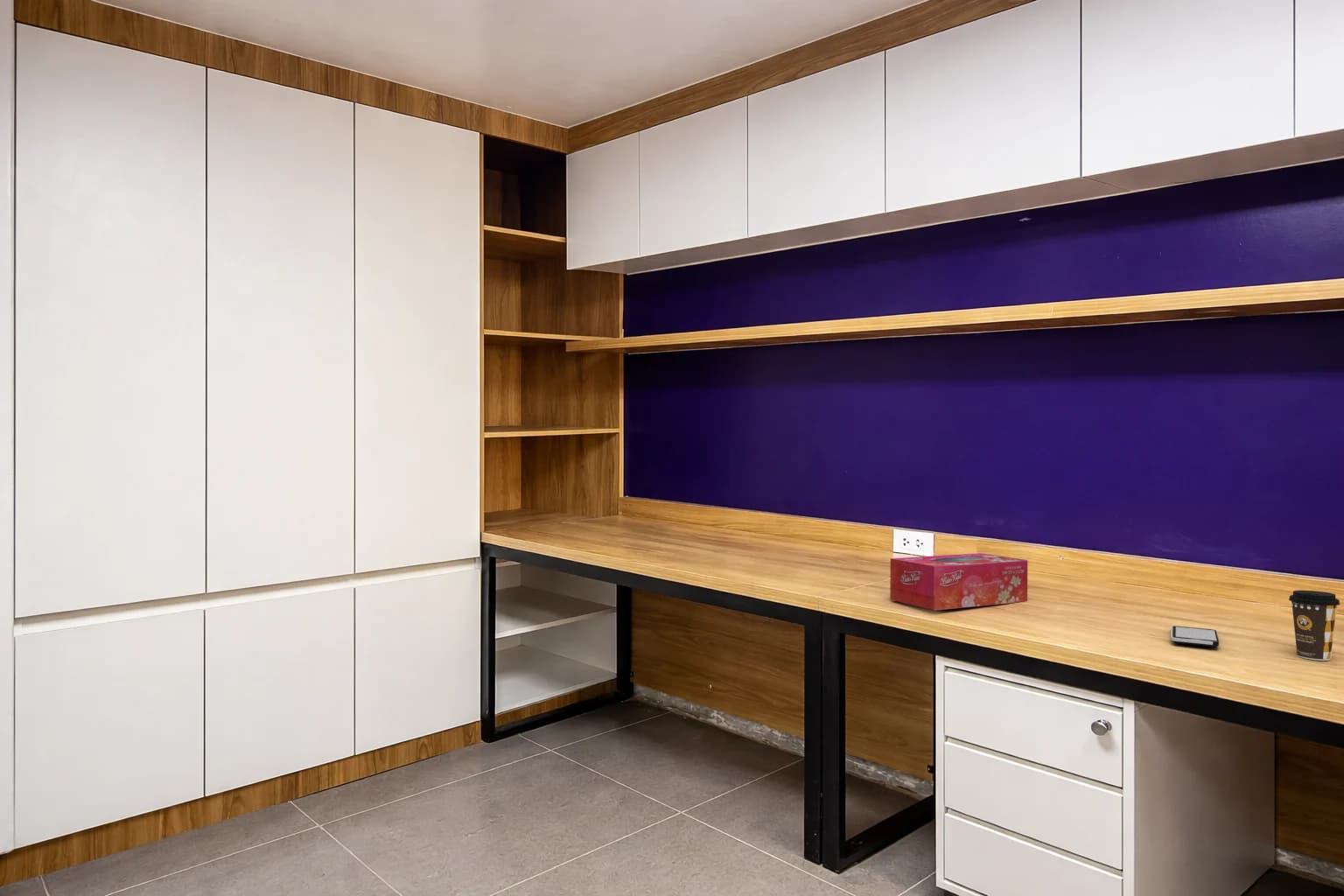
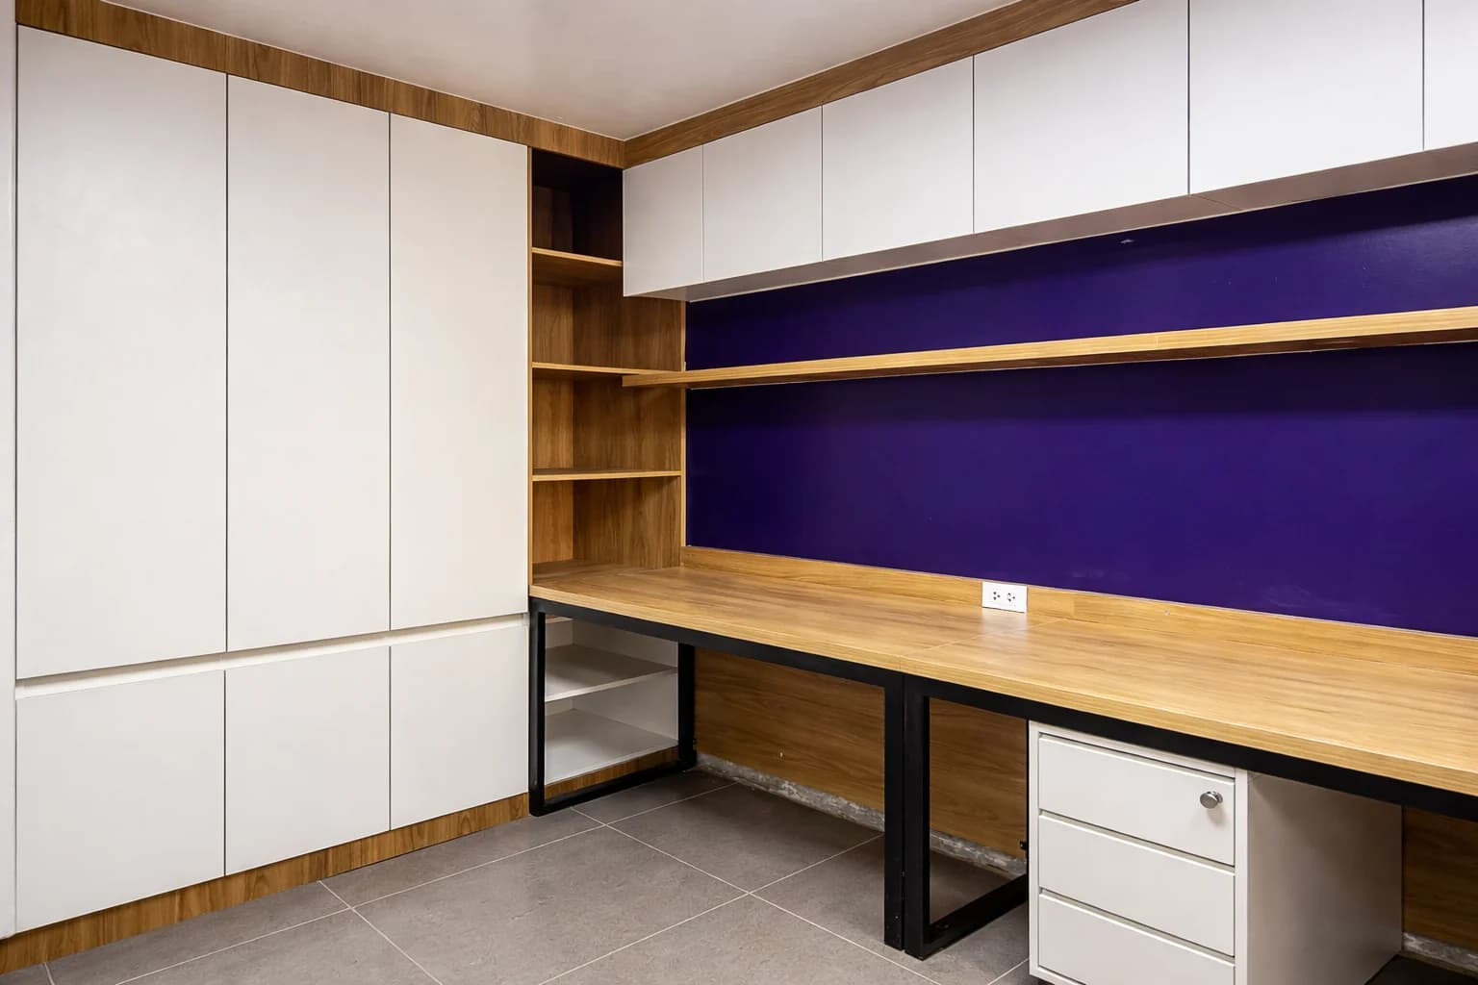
- smartphone [1170,625,1220,648]
- tissue box [889,552,1028,611]
- coffee cup [1288,590,1341,662]
